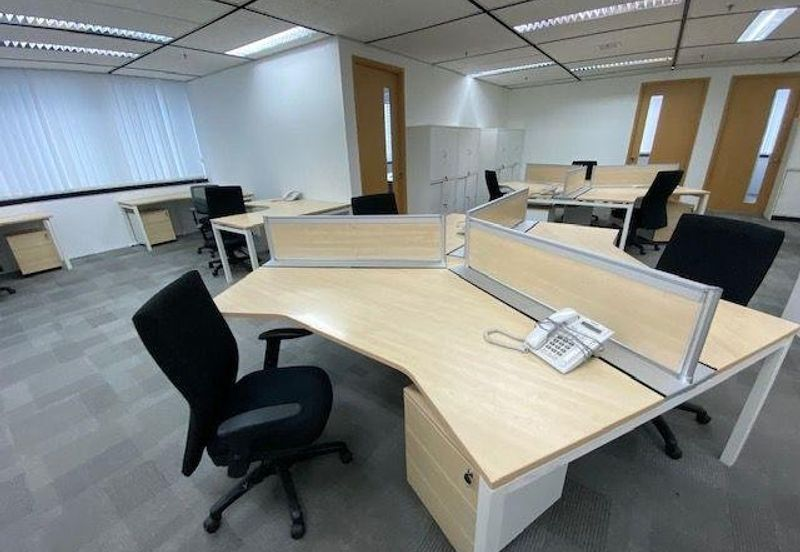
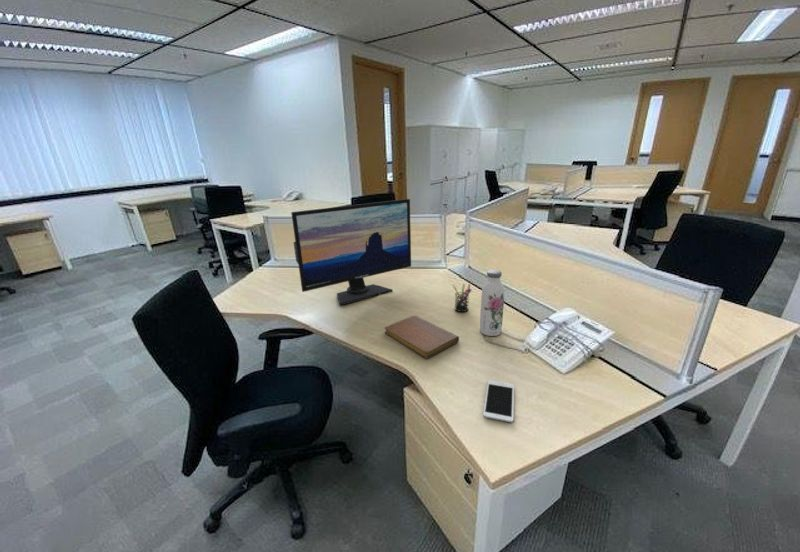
+ water bottle [479,269,505,337]
+ computer monitor [290,198,412,307]
+ cell phone [482,379,515,423]
+ pen holder [452,283,473,313]
+ notebook [384,314,460,360]
